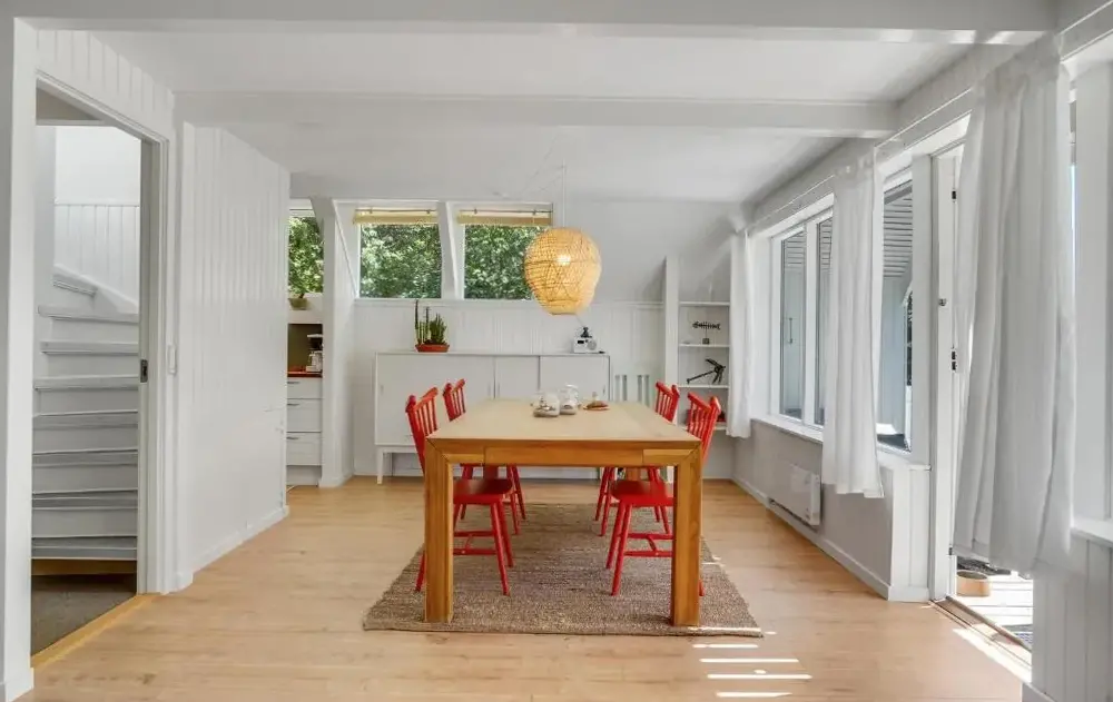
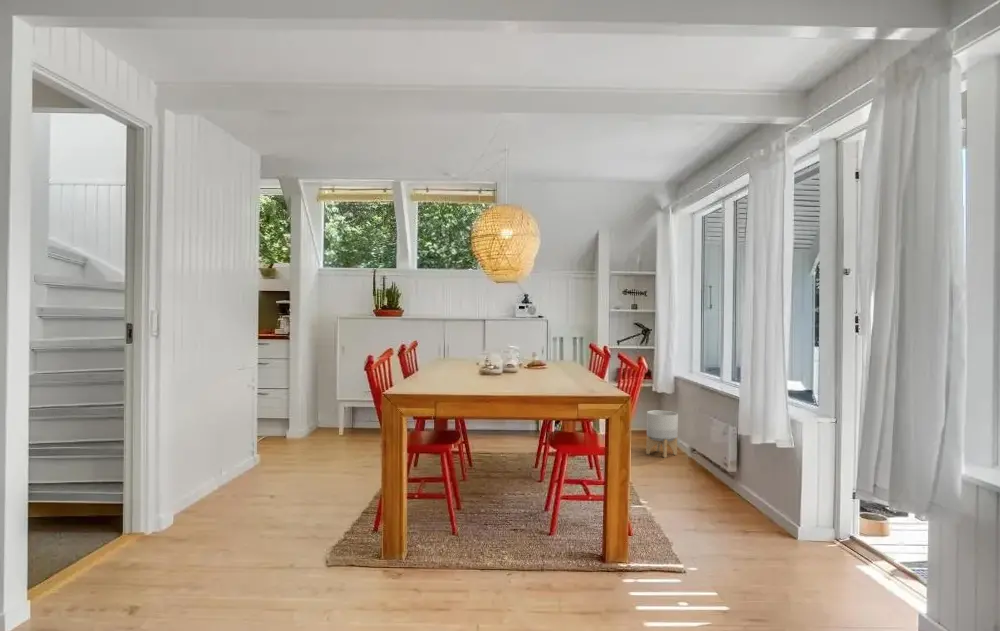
+ planter [645,410,679,459]
